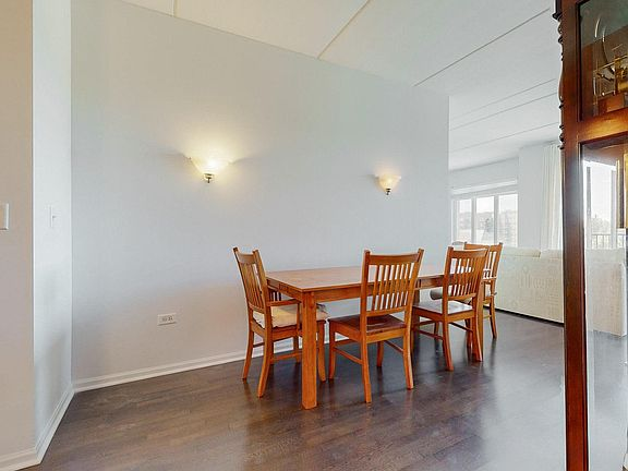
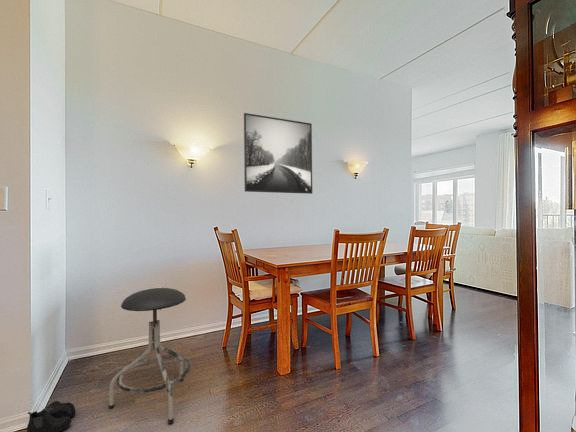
+ stool [108,287,192,425]
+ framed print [243,112,313,195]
+ boots [26,400,76,432]
